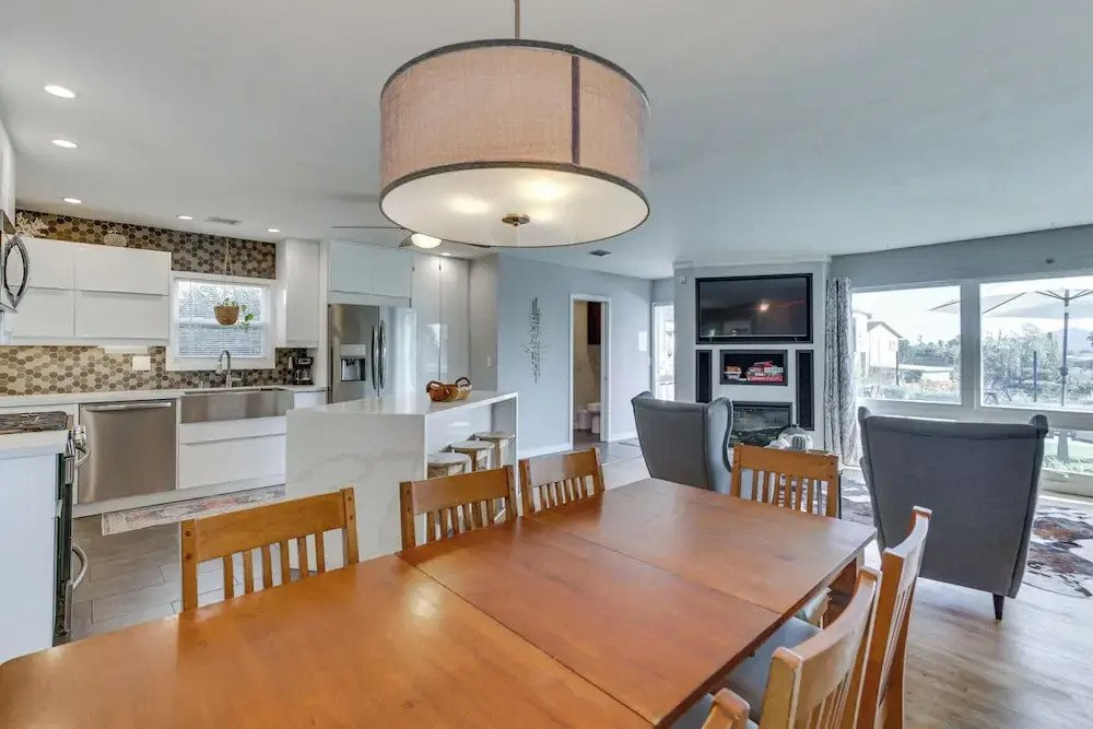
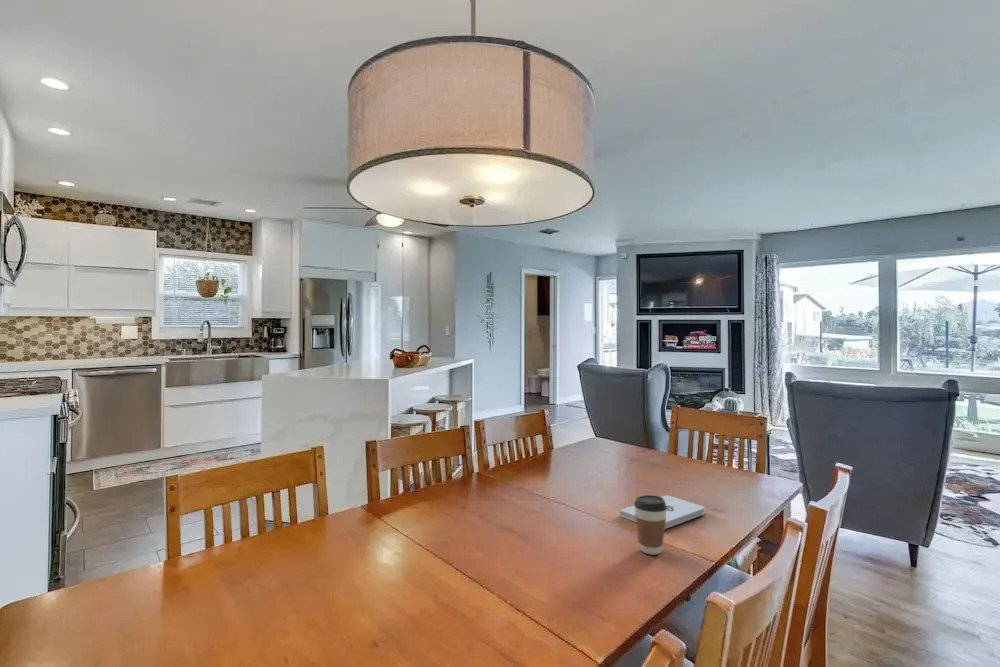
+ notepad [619,494,706,530]
+ coffee cup [633,494,667,556]
